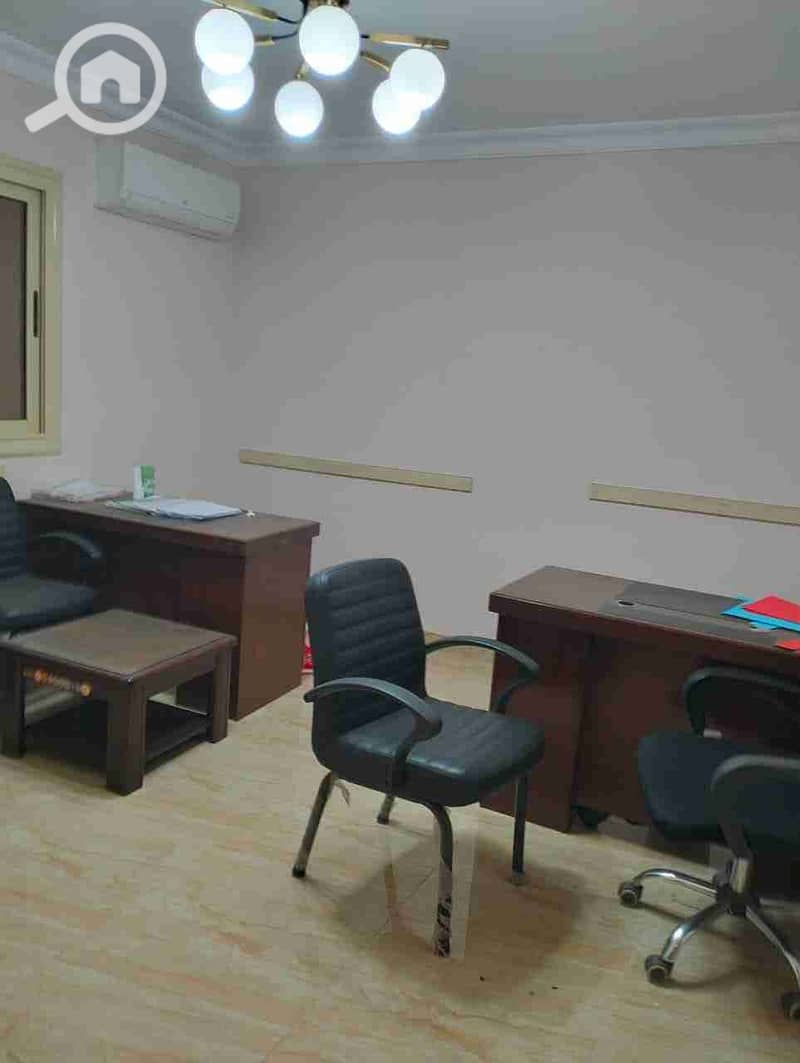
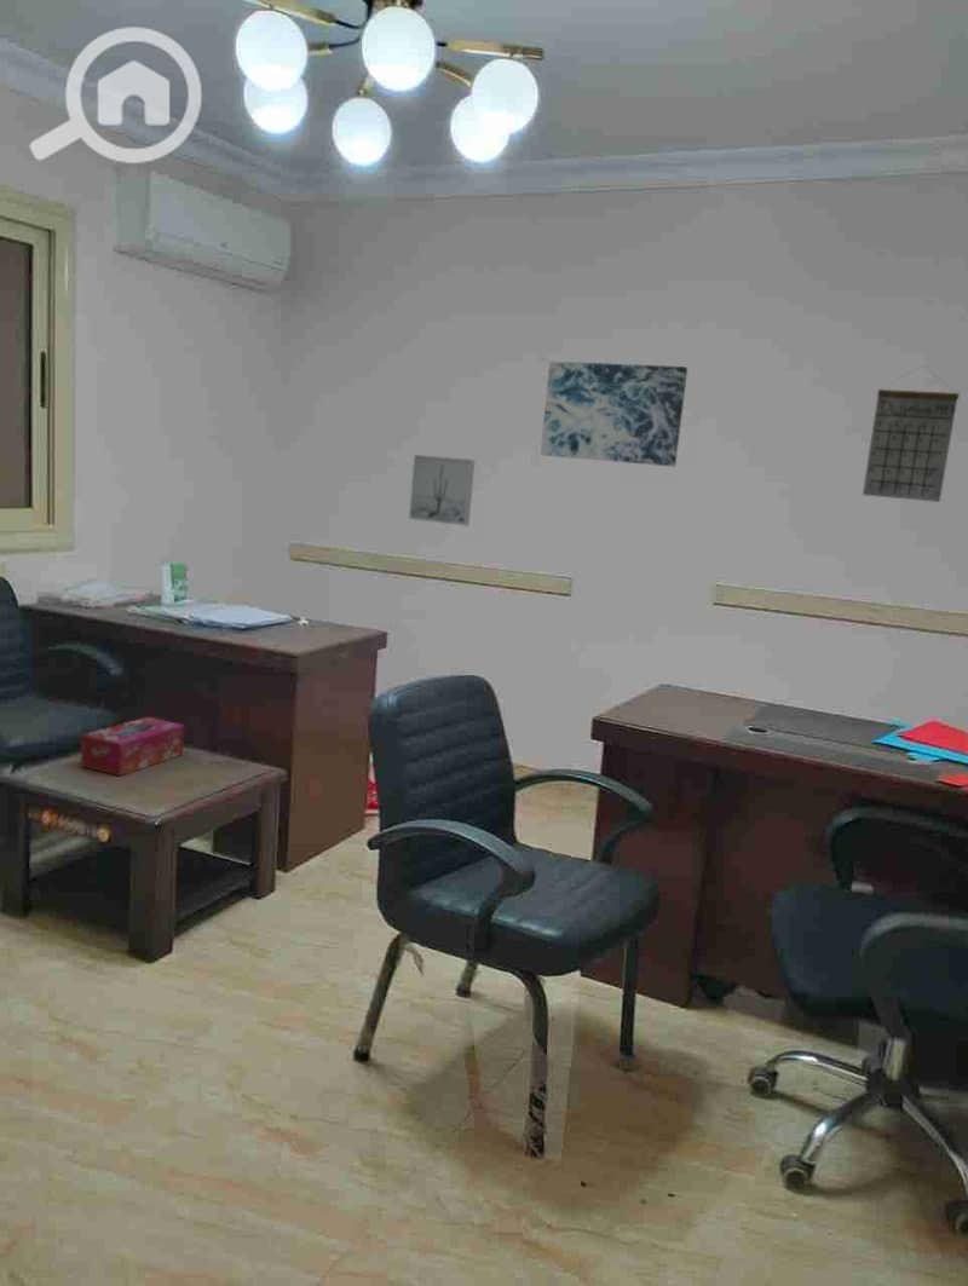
+ calendar [862,365,961,503]
+ wall art [540,361,688,468]
+ wall art [408,454,476,527]
+ tissue box [80,716,185,777]
